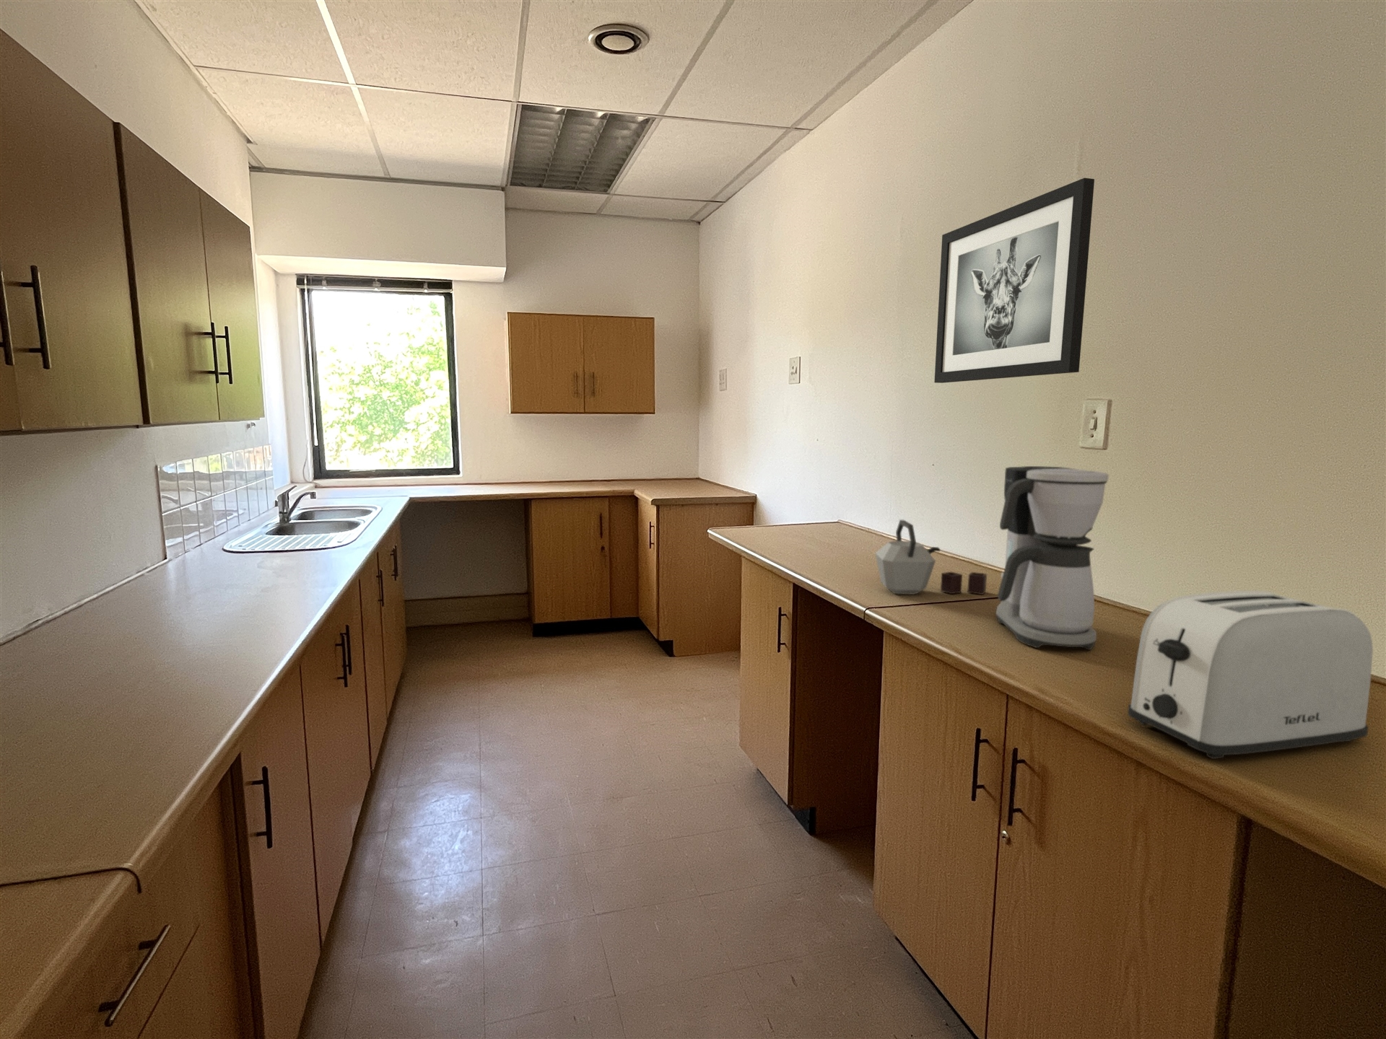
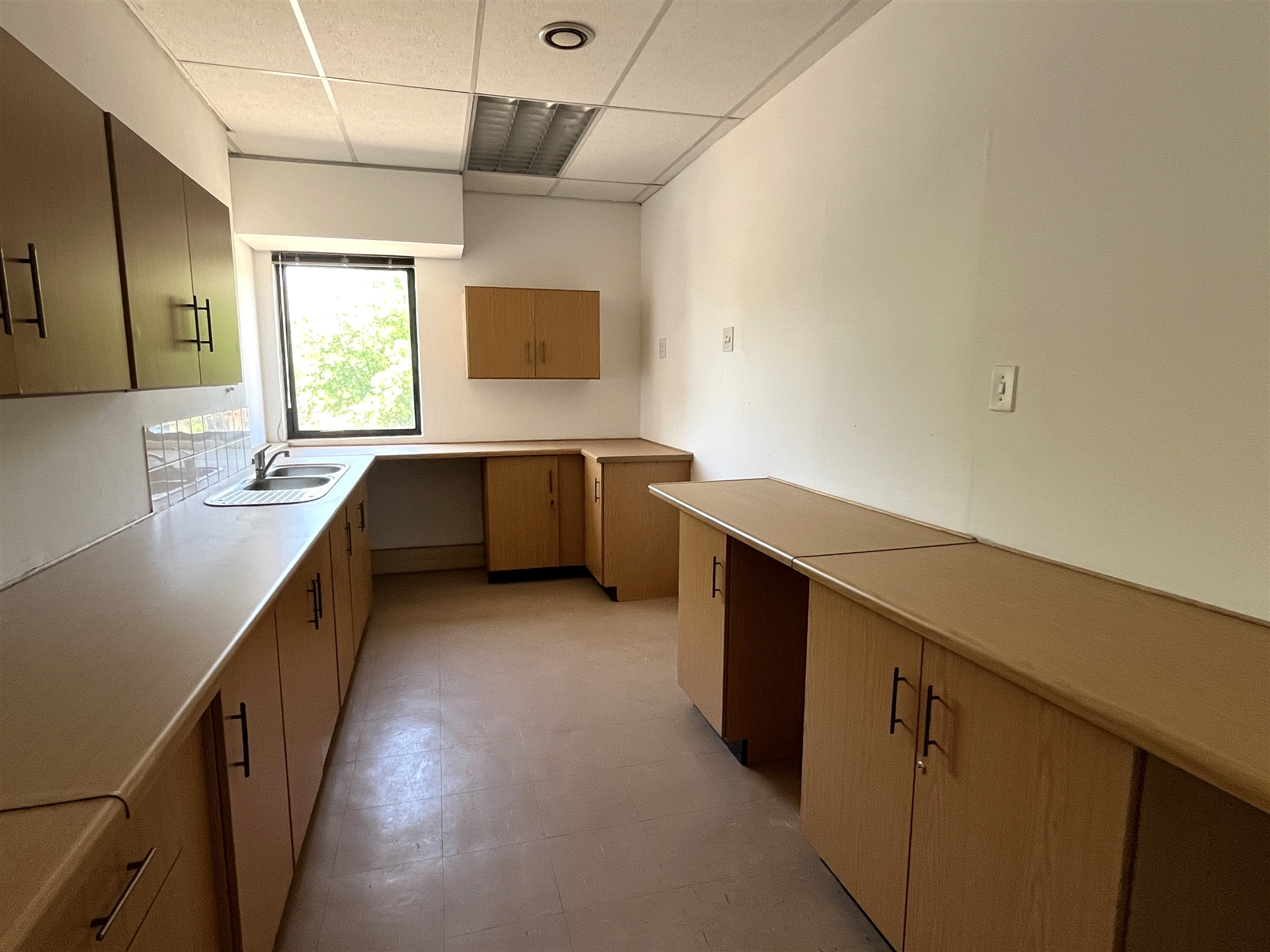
- wall art [933,178,1095,384]
- toaster [1127,590,1374,760]
- coffee maker [995,465,1110,650]
- kettle [874,518,988,595]
